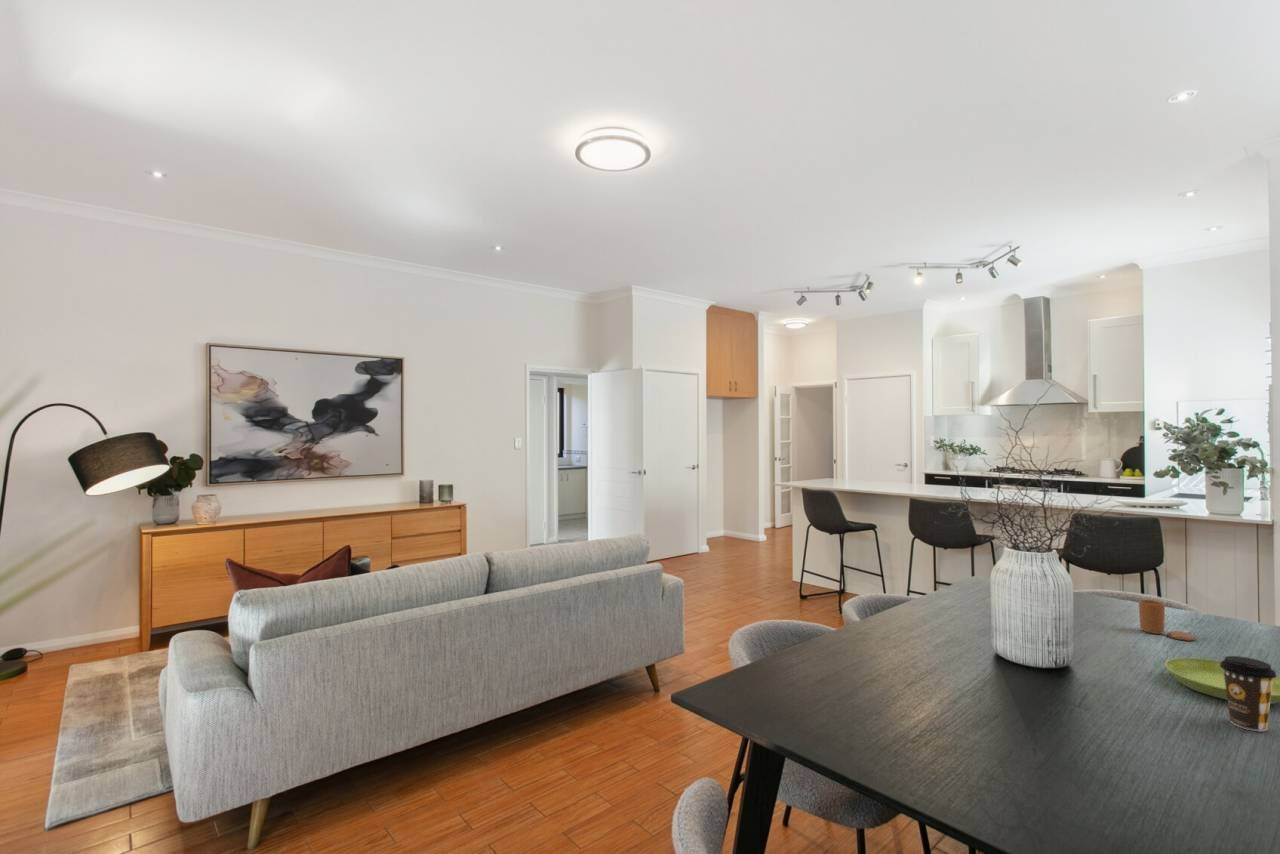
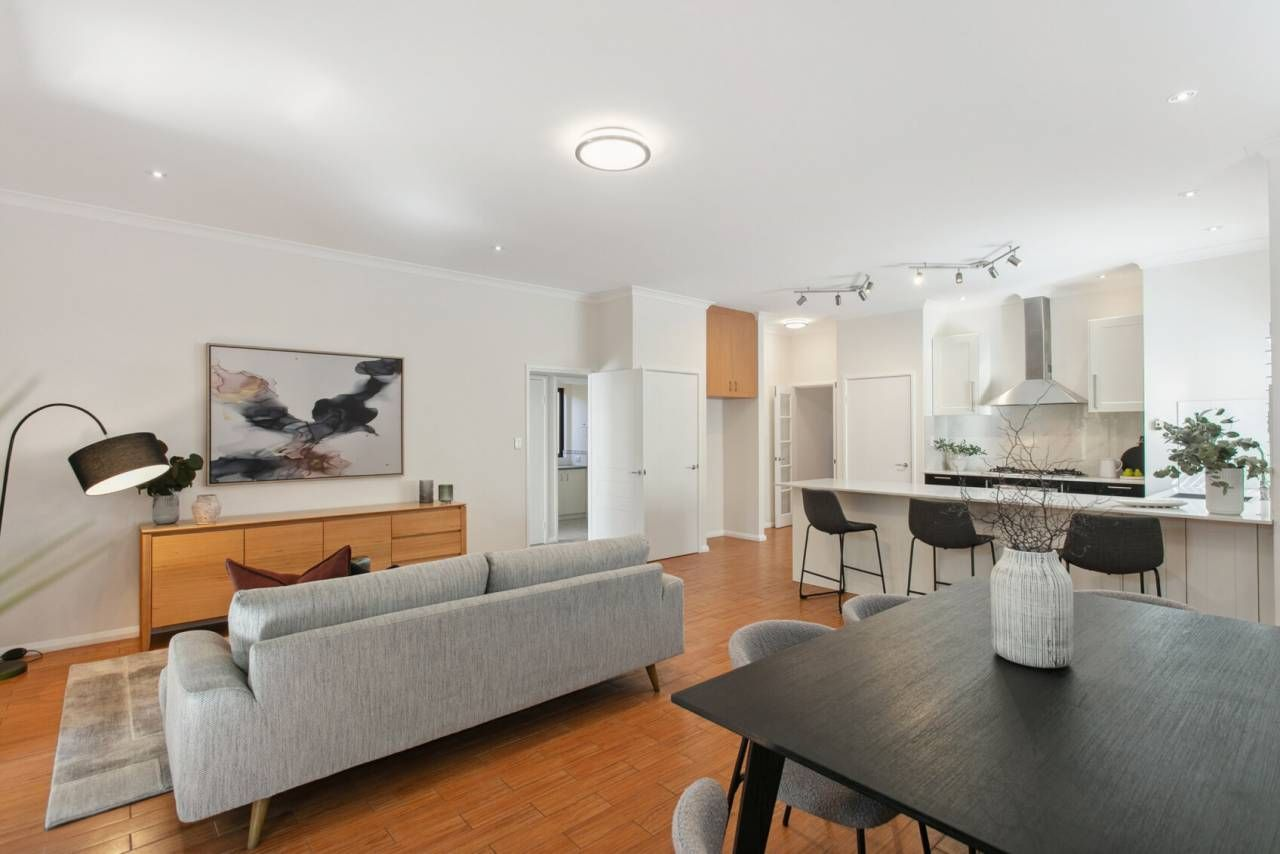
- saucer [1164,657,1280,705]
- candle [1138,599,1196,642]
- coffee cup [1220,655,1277,732]
